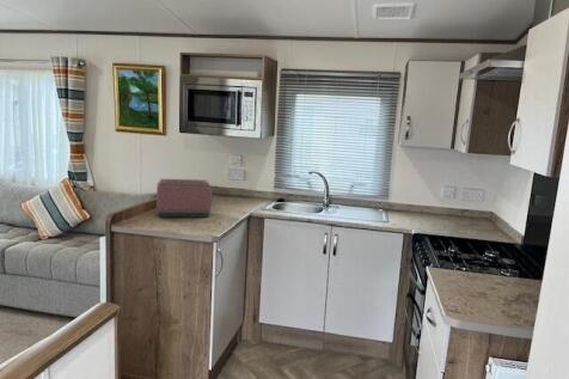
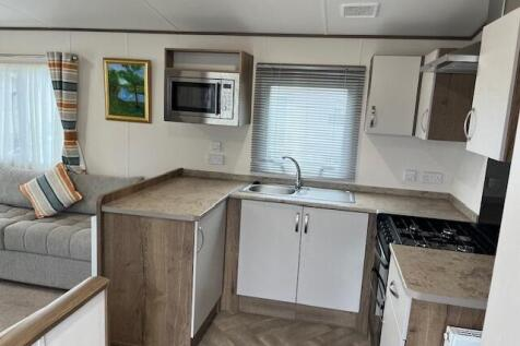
- toaster [155,178,219,219]
